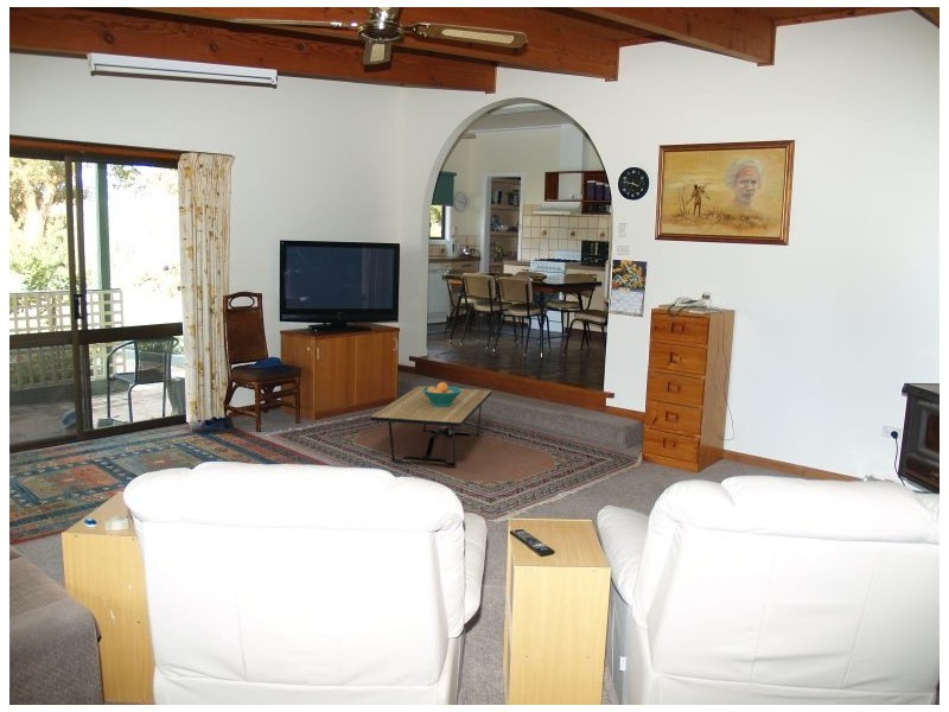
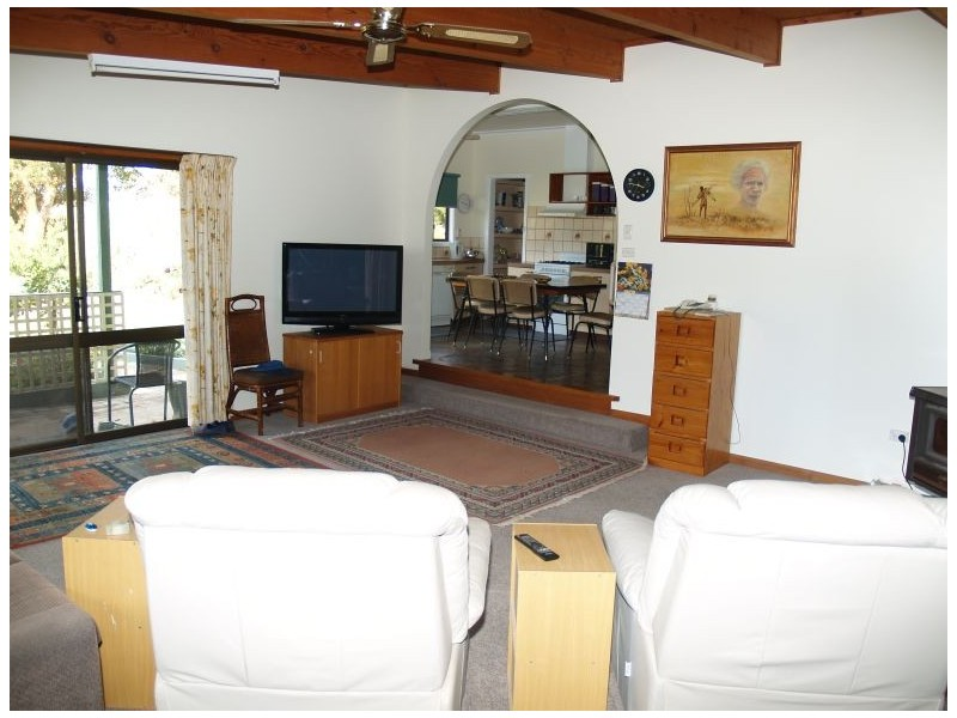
- coffee table [370,384,492,468]
- fruit bowl [422,381,463,407]
